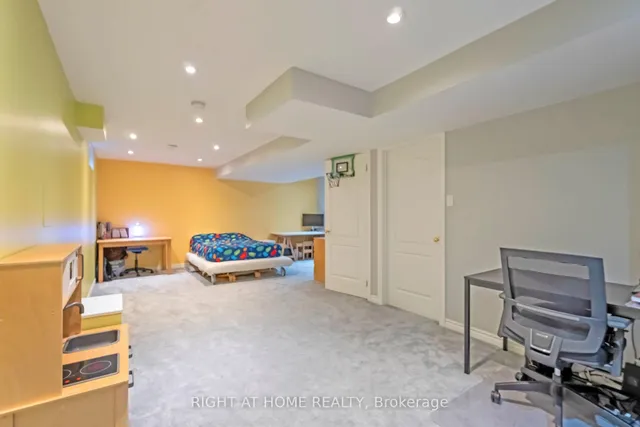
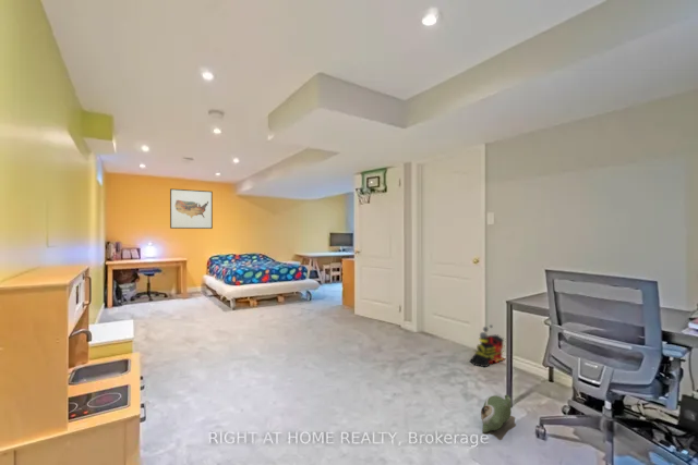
+ wall art [169,188,214,230]
+ plush toy [480,394,513,433]
+ toy train [468,323,505,368]
